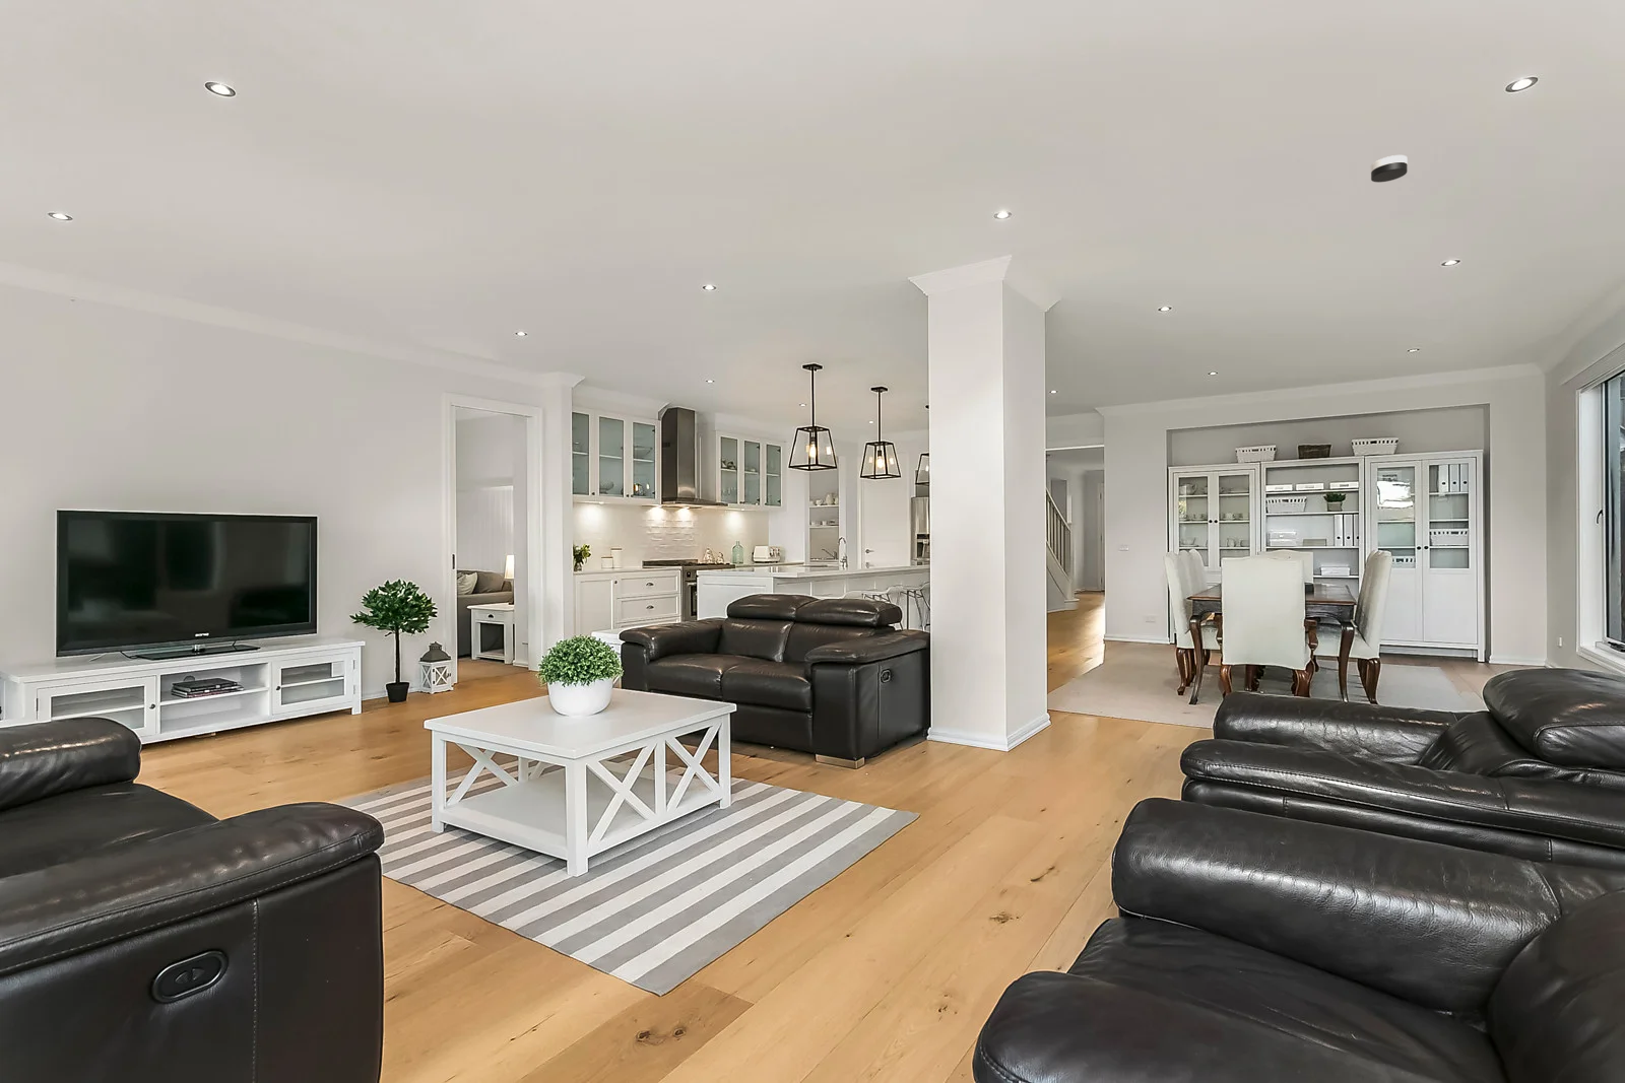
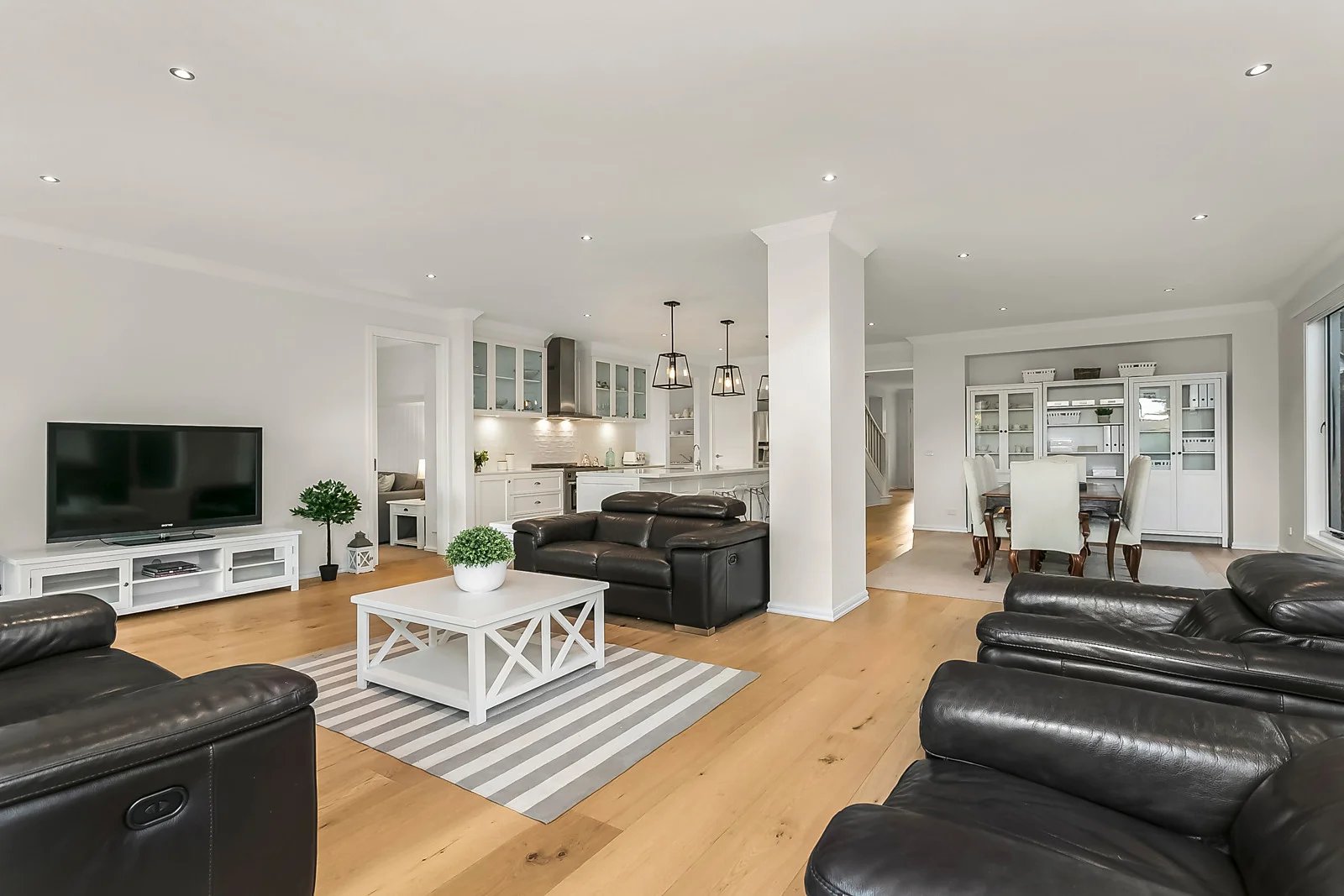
- smoke detector [1370,155,1409,184]
